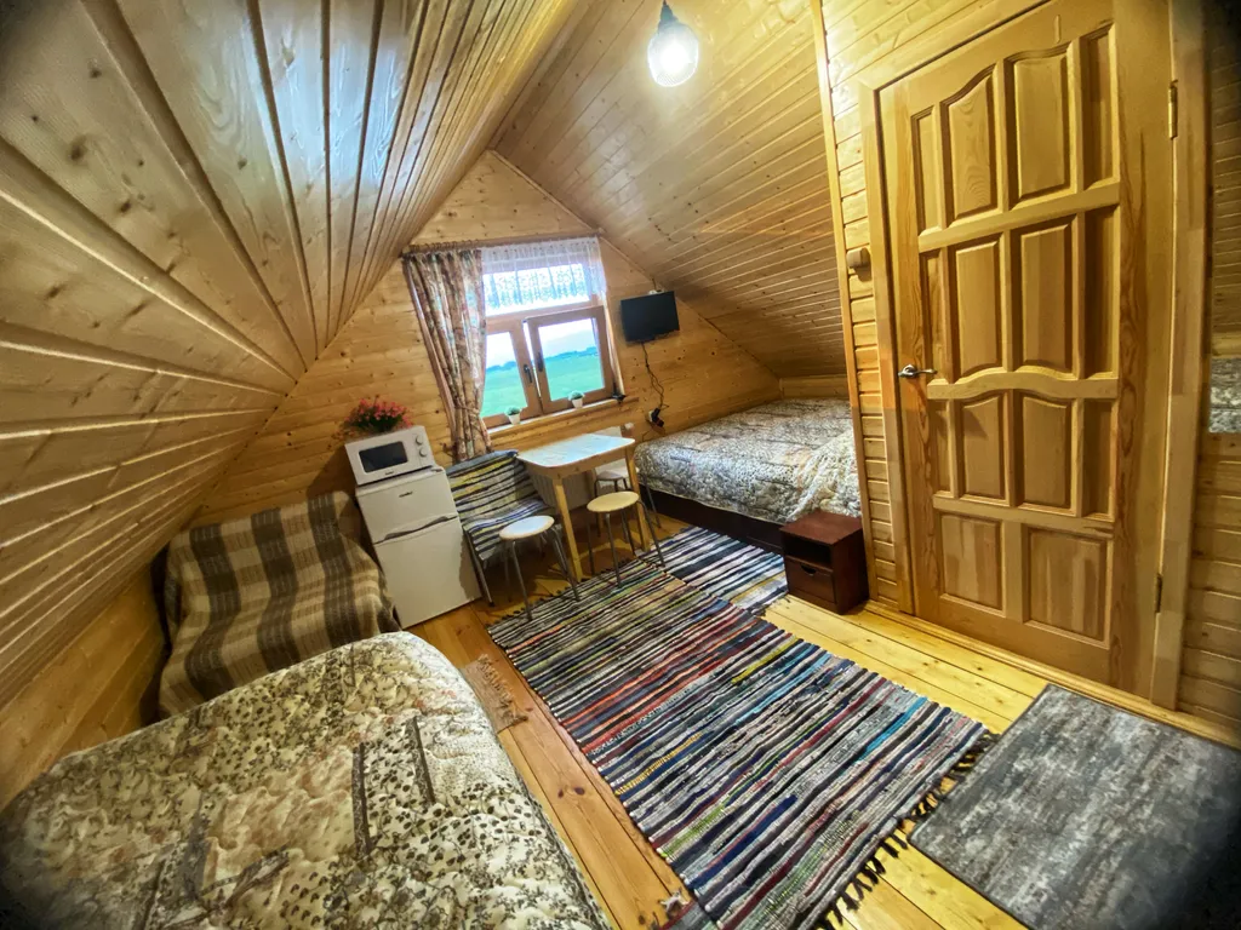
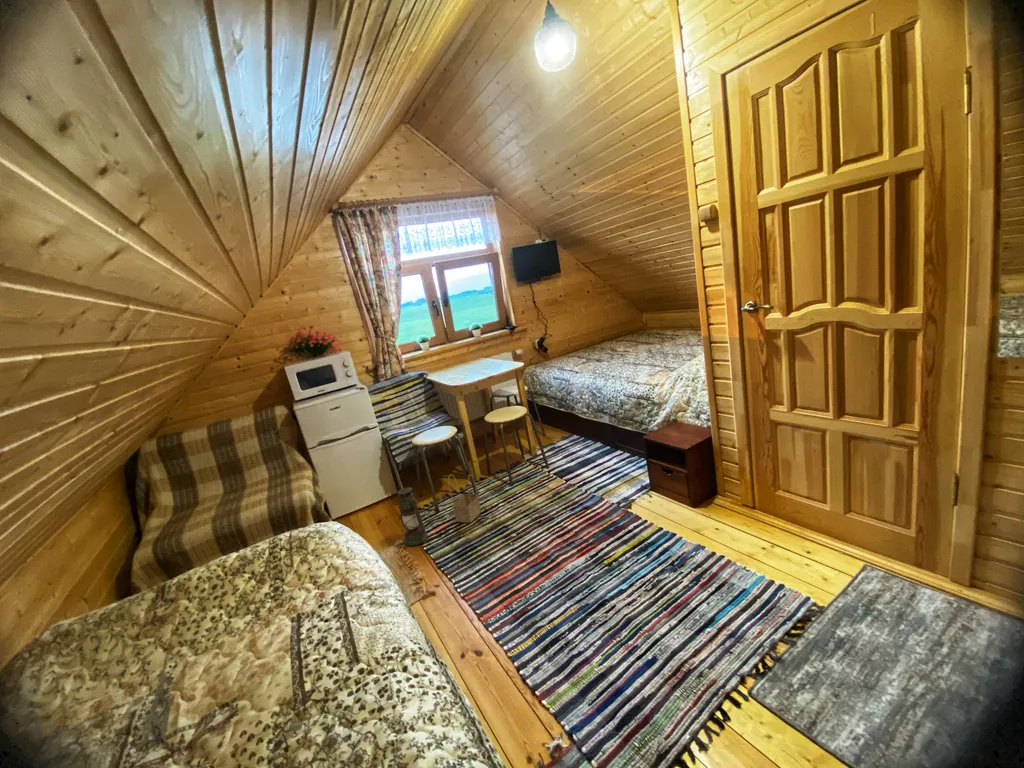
+ basket [447,473,482,523]
+ lantern [396,486,432,547]
